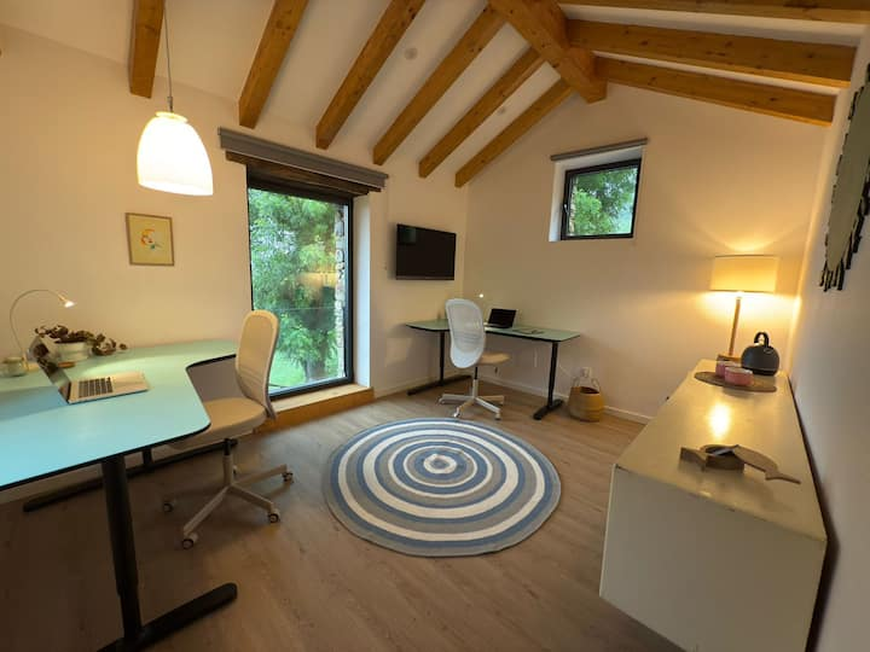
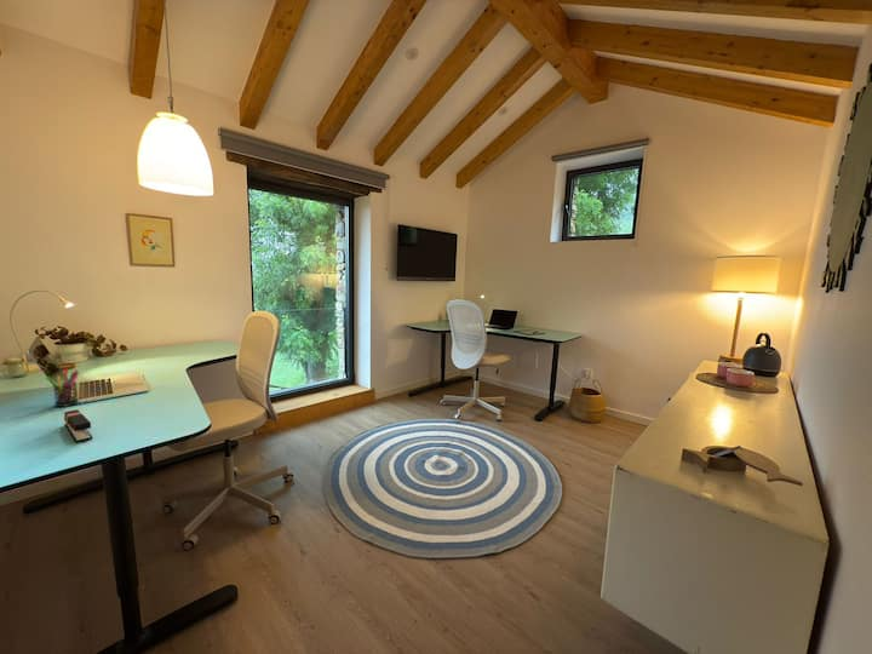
+ stapler [63,408,93,443]
+ pen holder [45,367,81,408]
